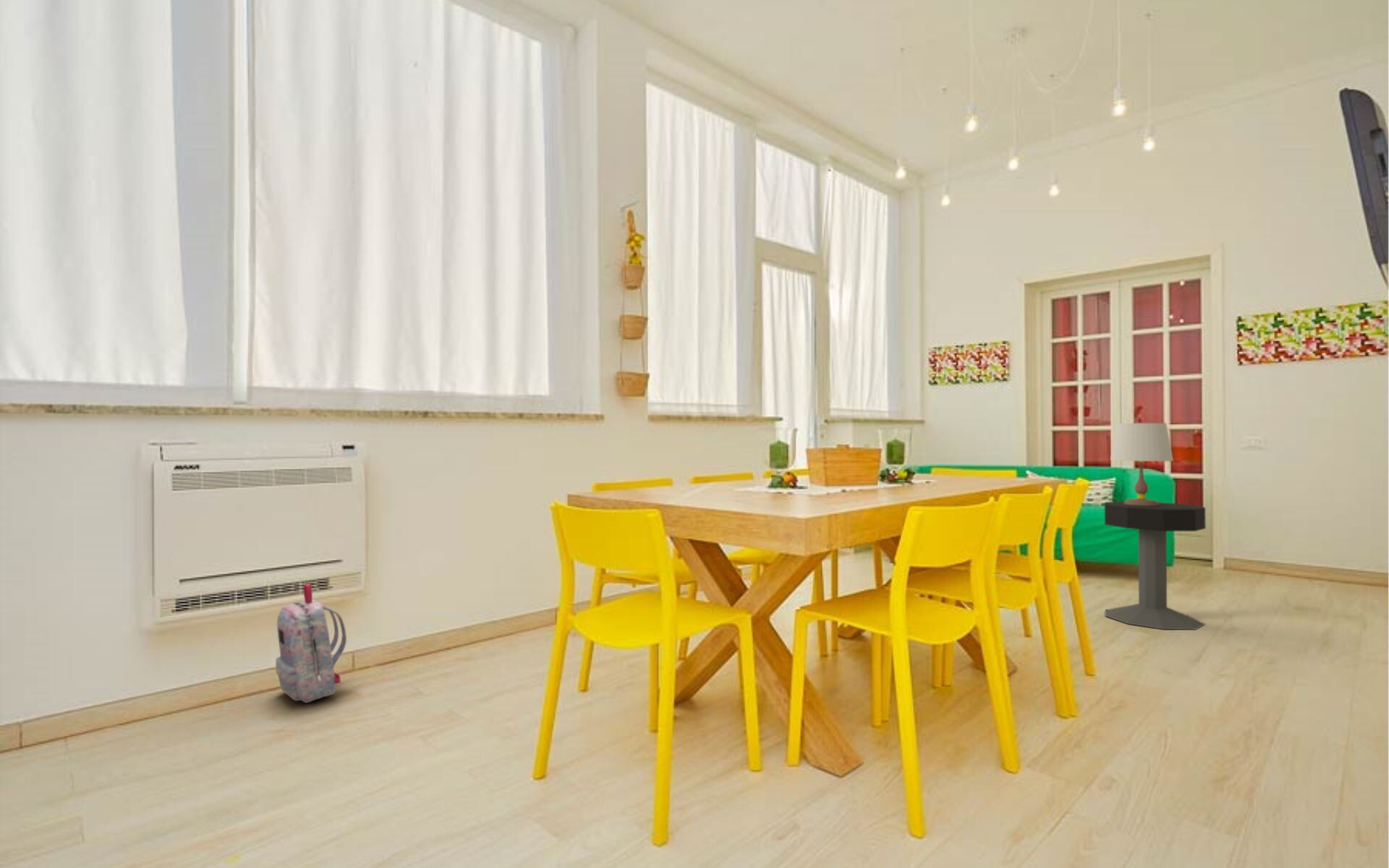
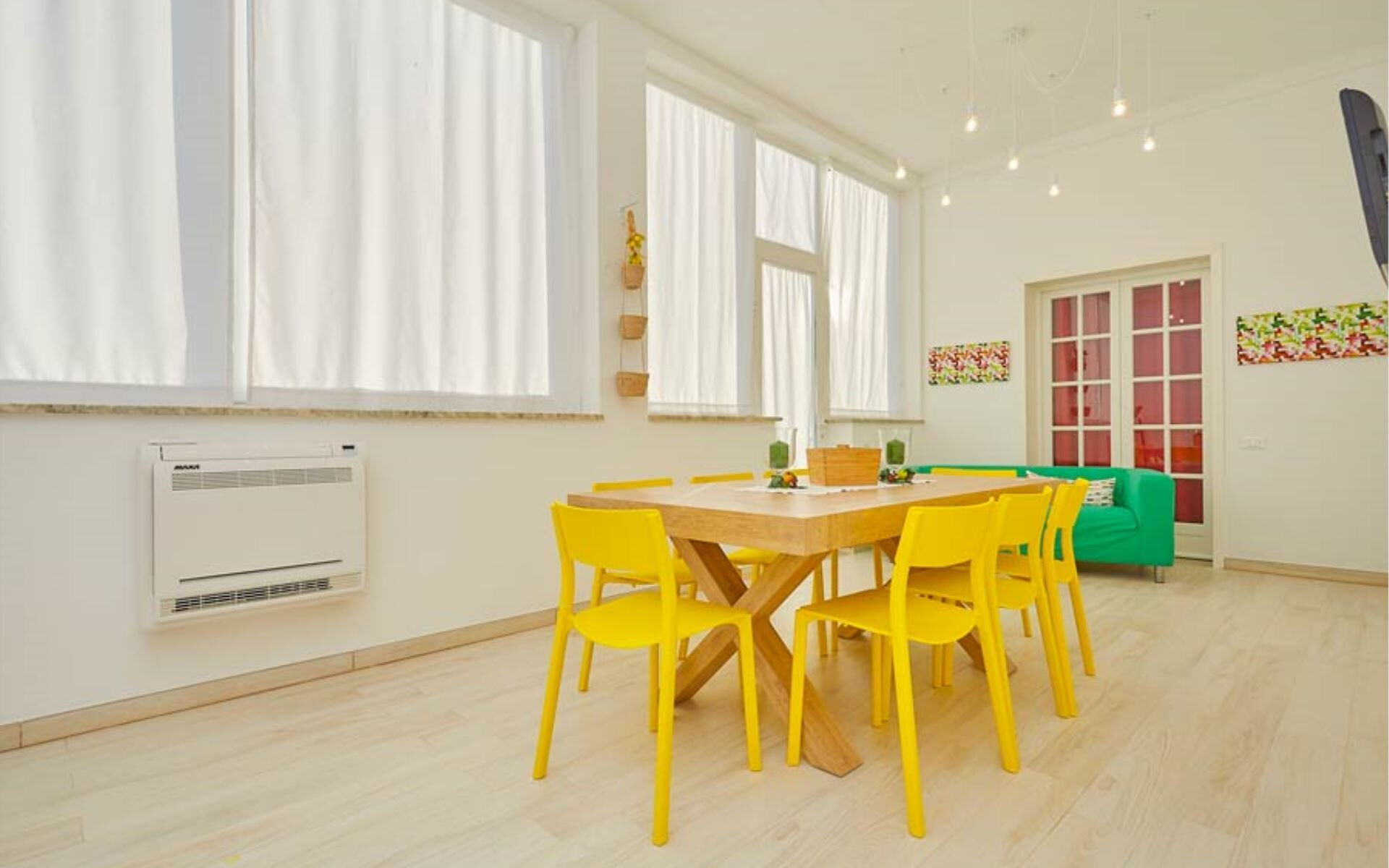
- side table [1104,501,1207,631]
- table lamp [1110,422,1174,506]
- backpack [275,582,347,704]
